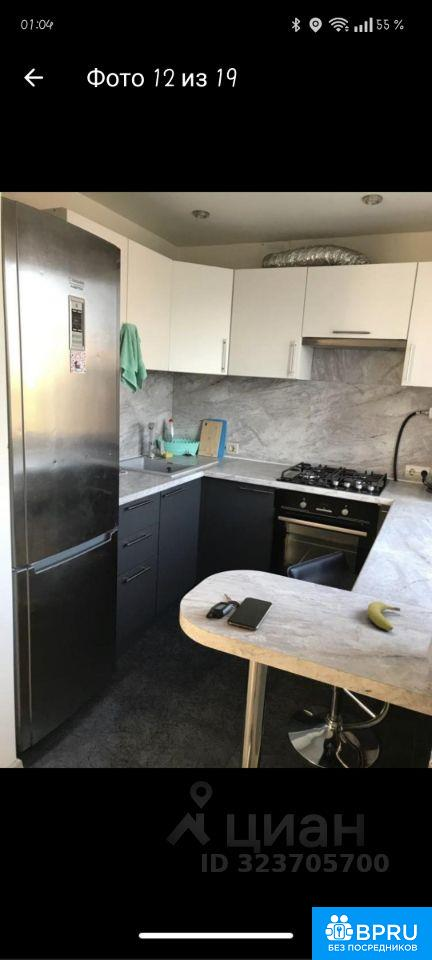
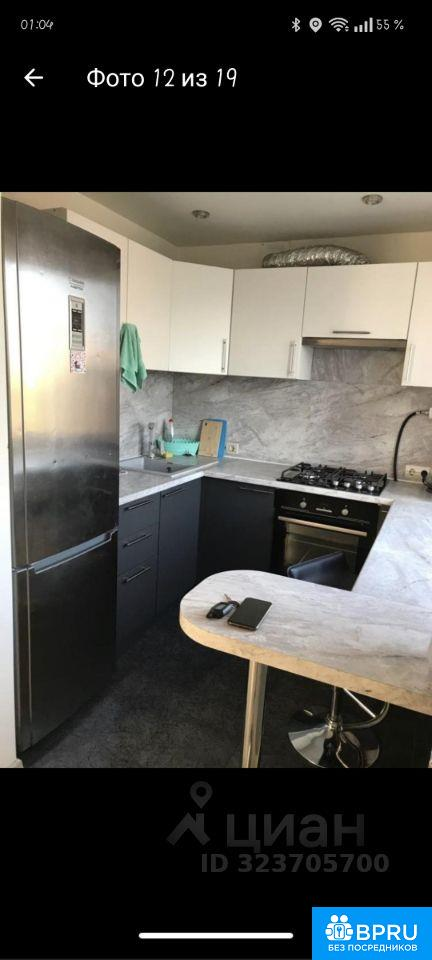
- fruit [366,600,401,632]
